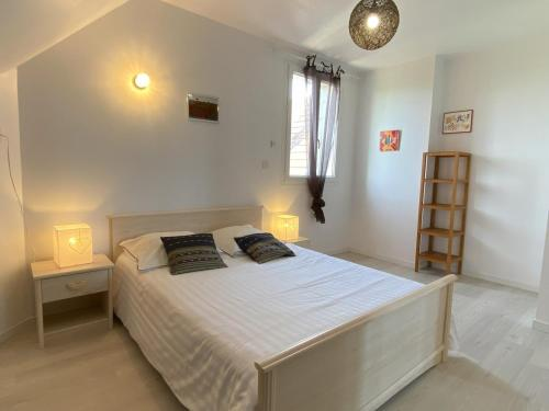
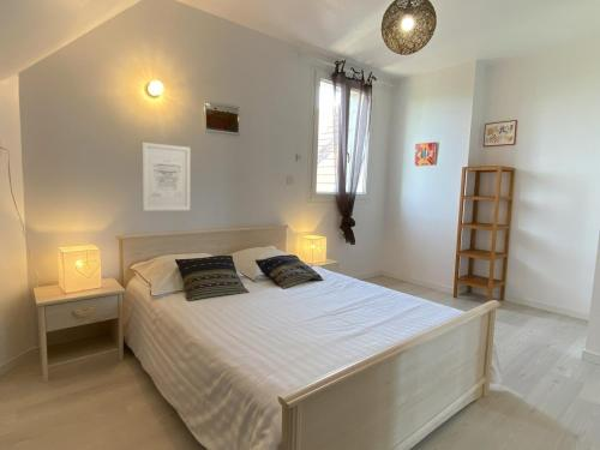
+ wall art [142,142,191,211]
